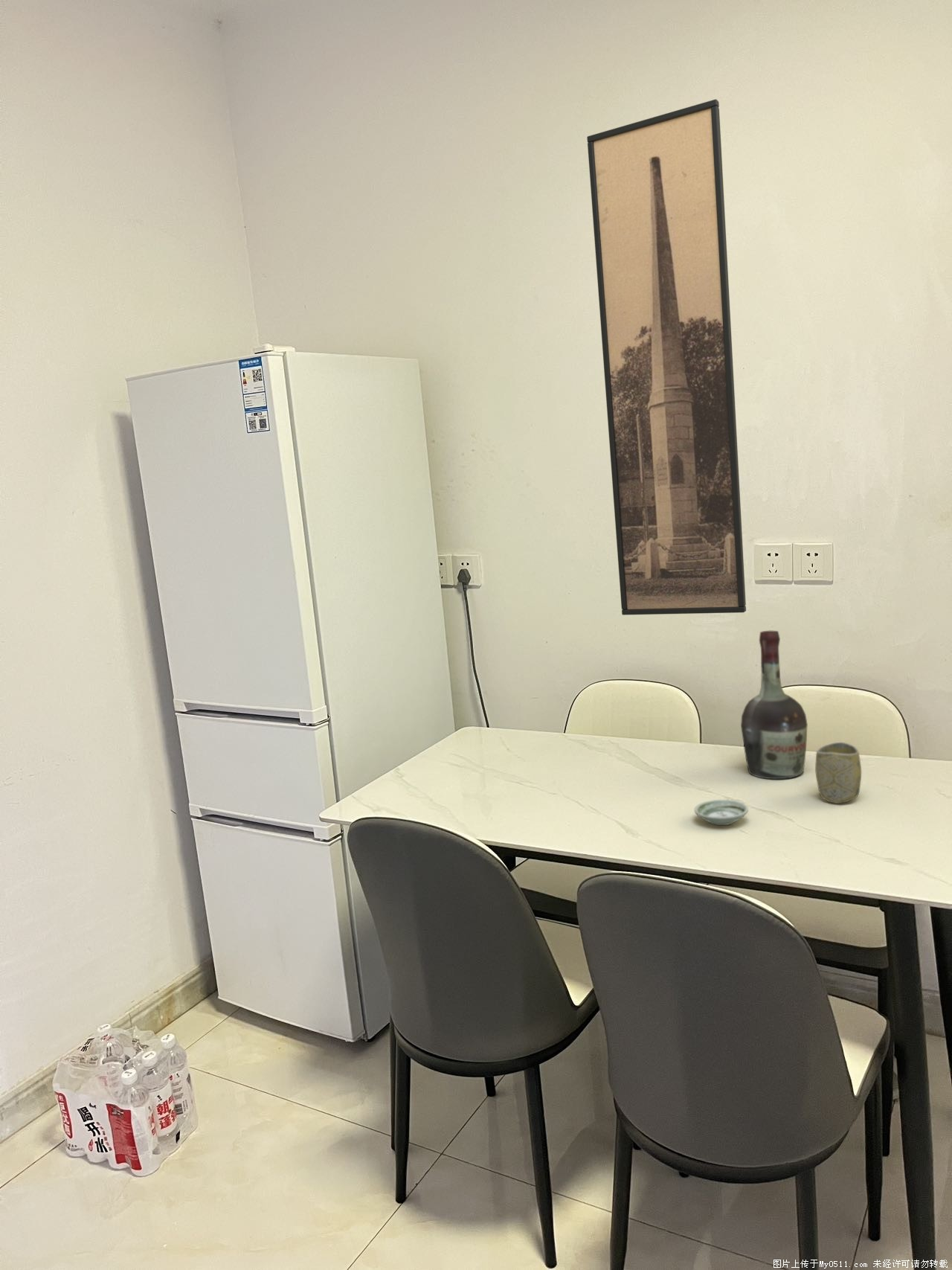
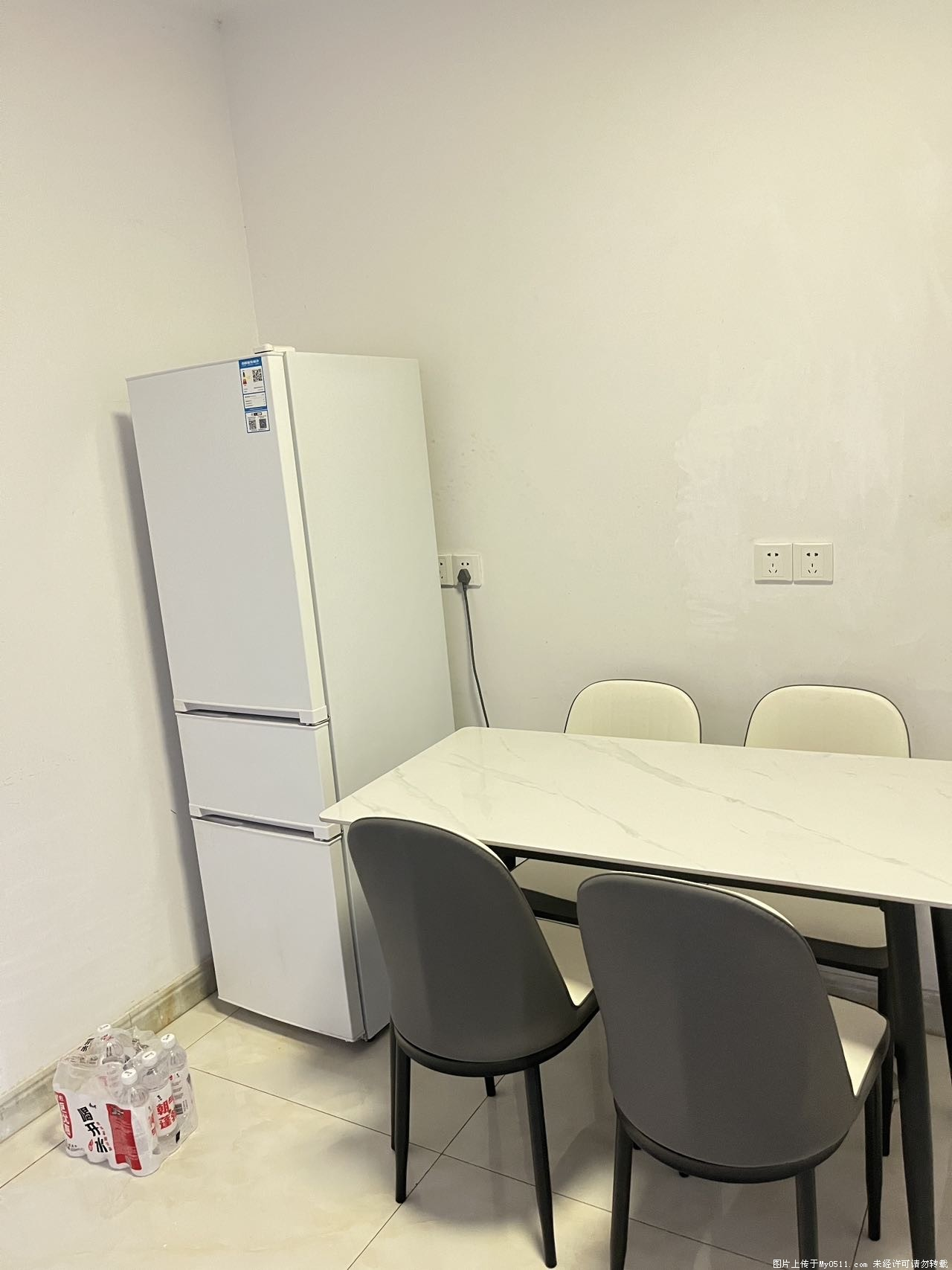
- saucer [693,799,749,826]
- cup [814,742,862,804]
- cognac bottle [740,630,808,780]
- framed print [586,98,747,616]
